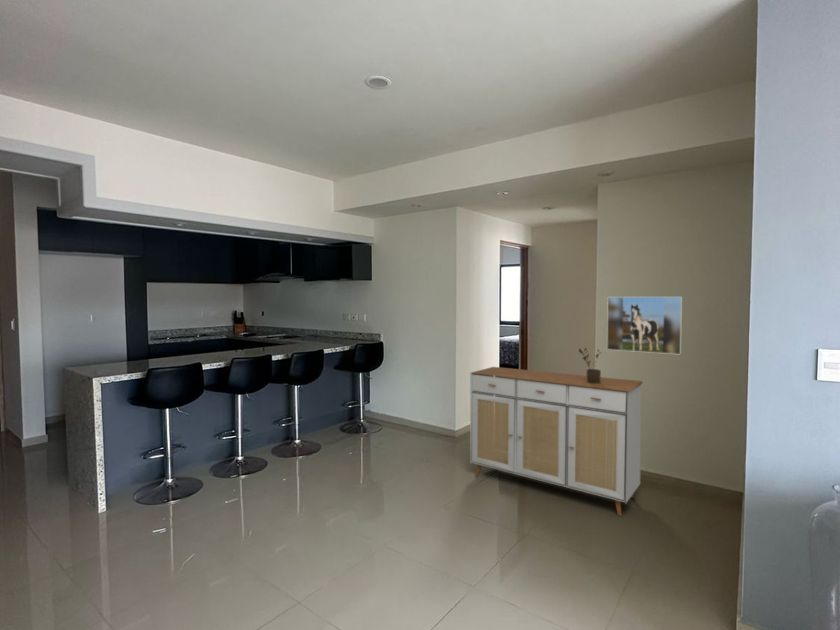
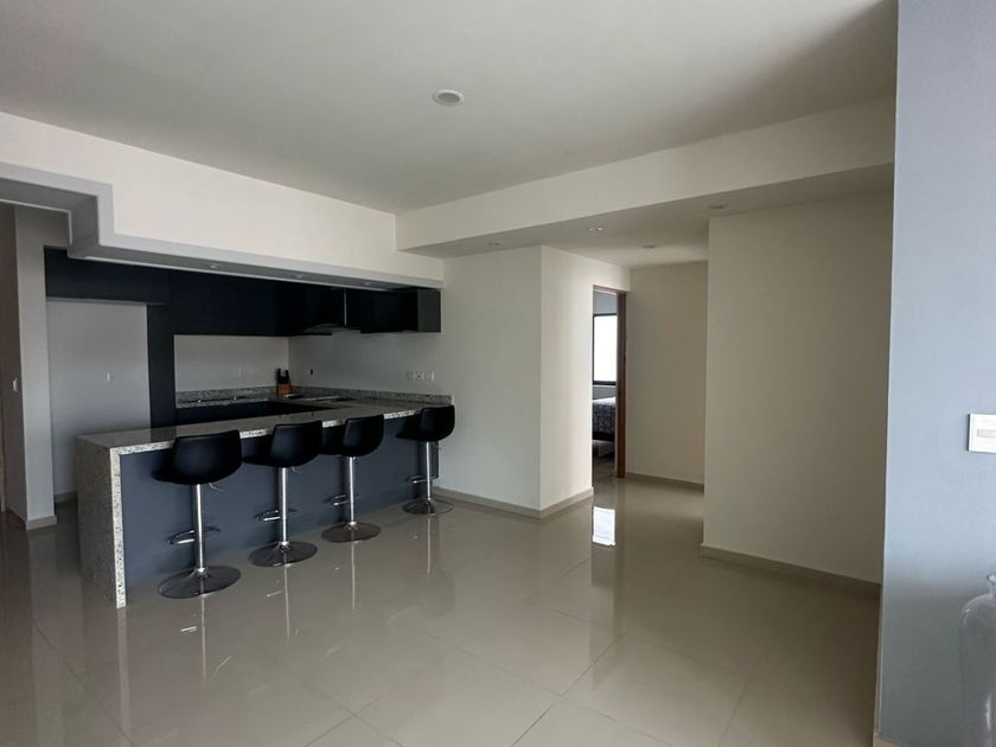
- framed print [606,296,683,356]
- potted plant [578,347,603,383]
- sideboard [469,366,644,517]
